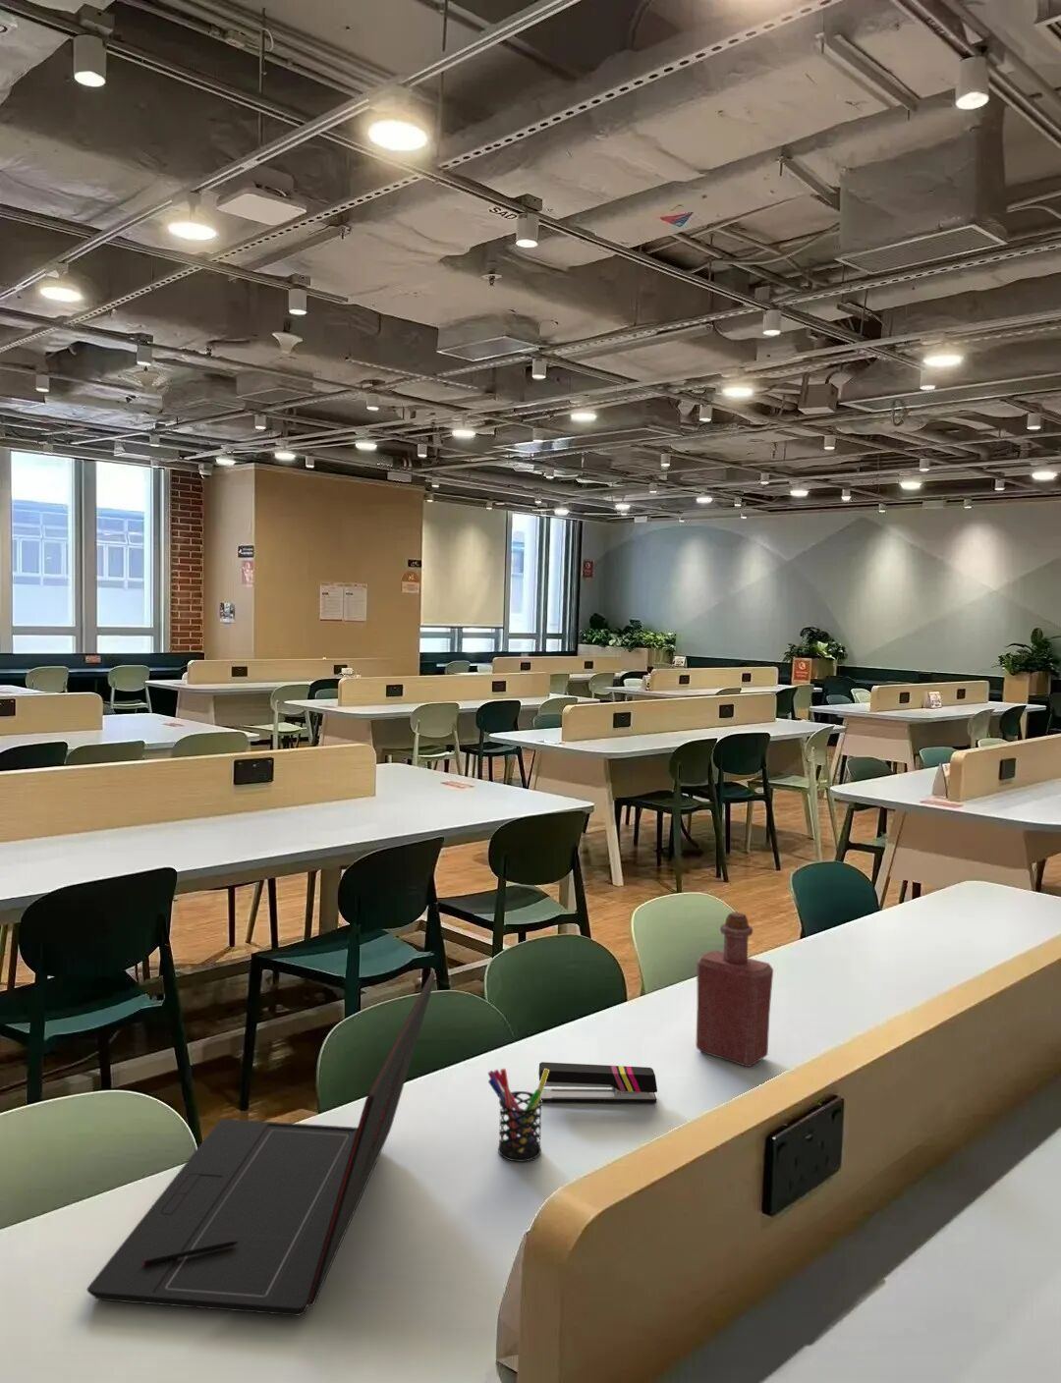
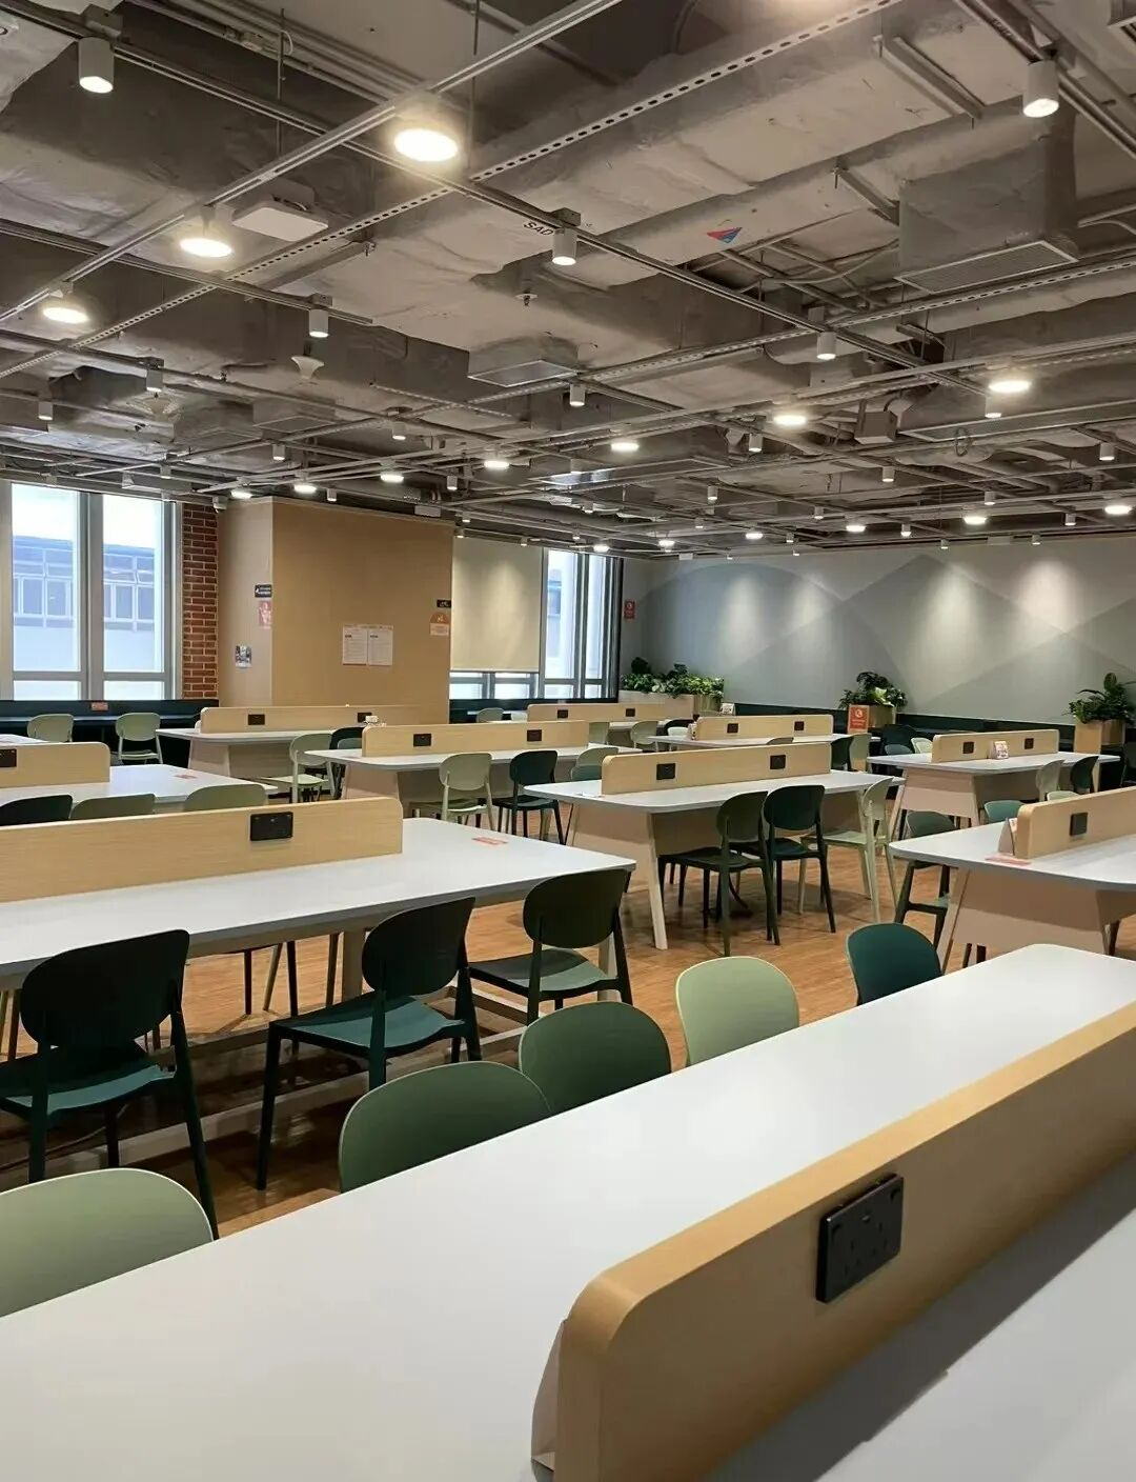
- bottle [694,912,775,1068]
- stapler [537,1061,659,1104]
- laptop [86,971,437,1316]
- pen holder [487,1068,549,1162]
